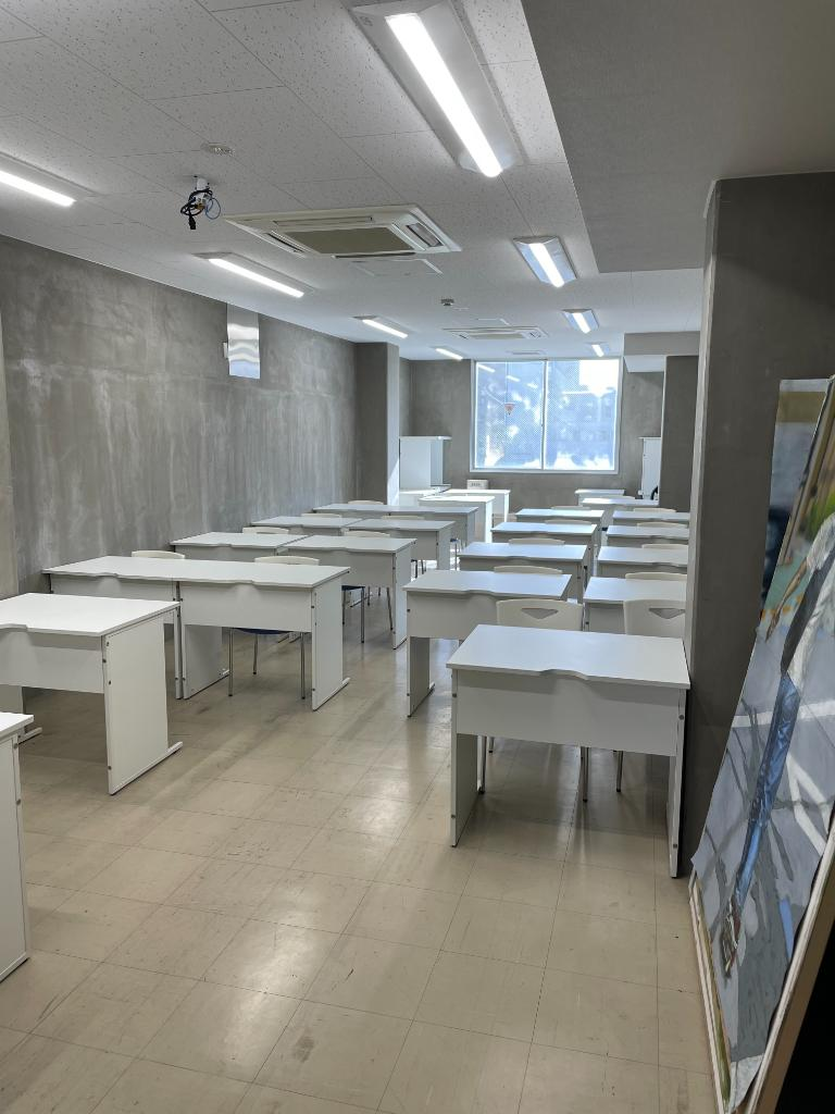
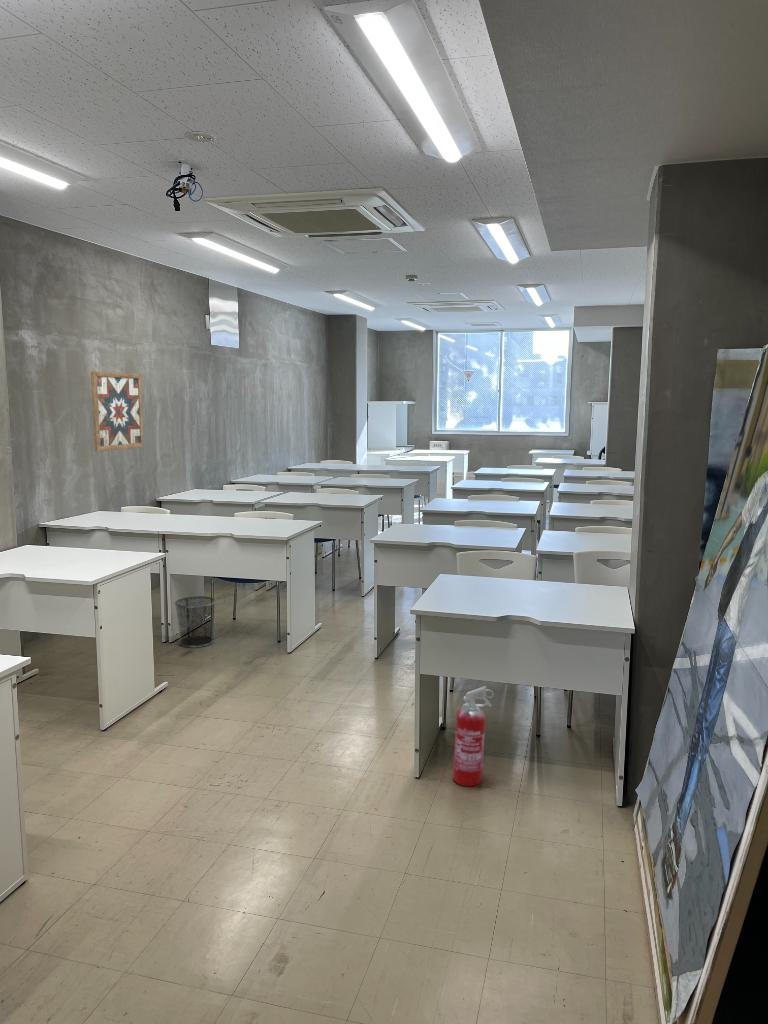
+ fire extinguisher [452,685,495,787]
+ wall art [90,370,145,453]
+ waste bin [174,595,217,649]
